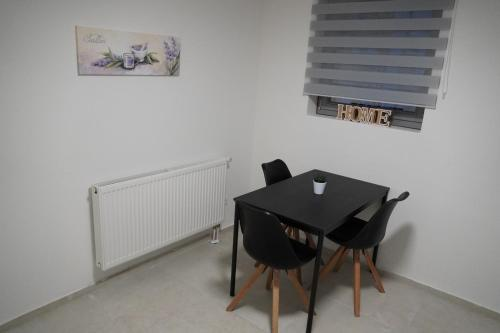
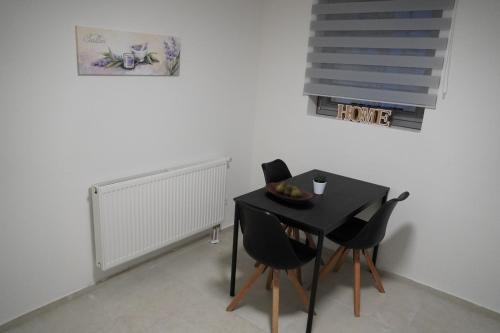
+ fruit bowl [264,181,314,206]
